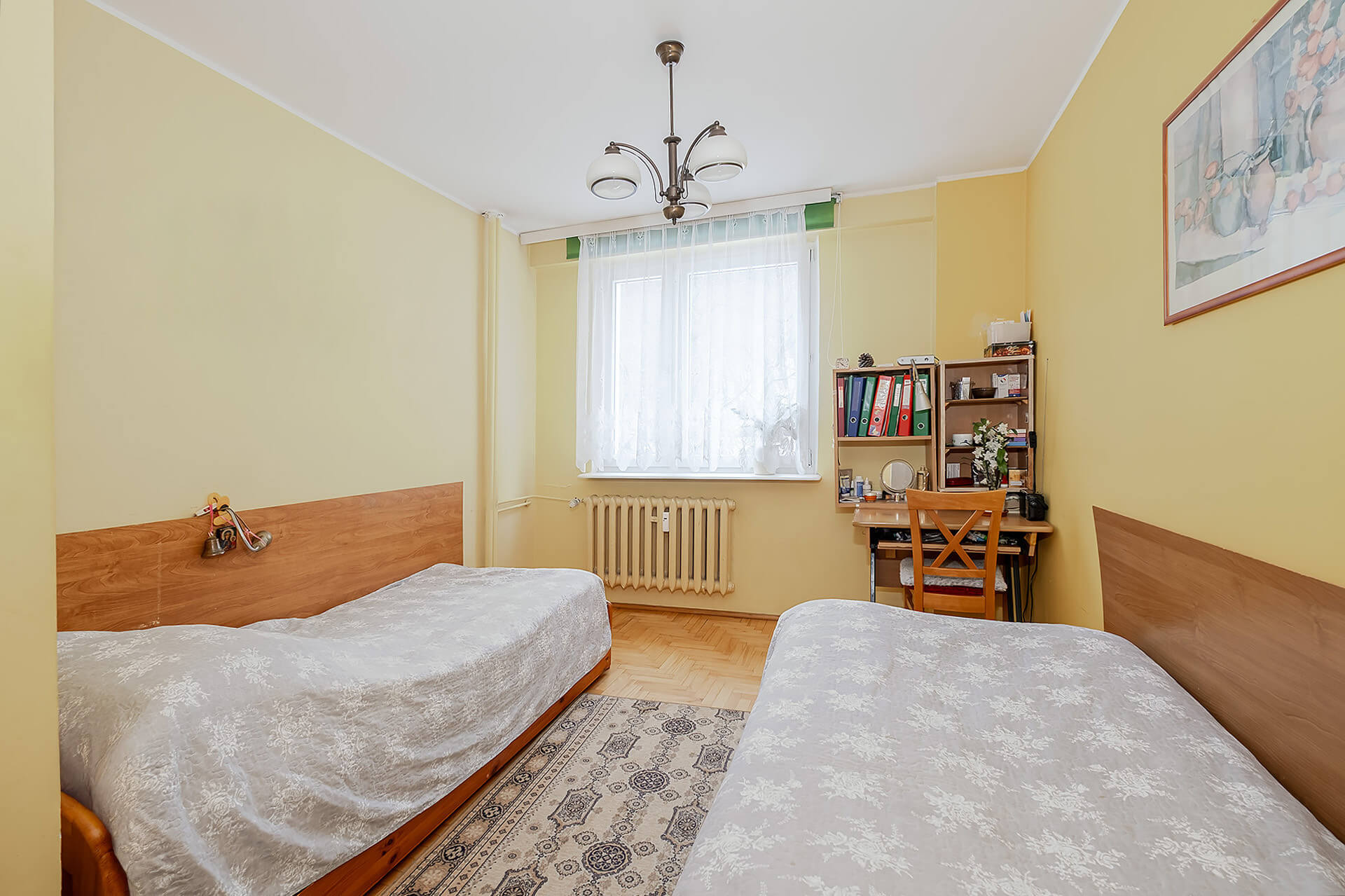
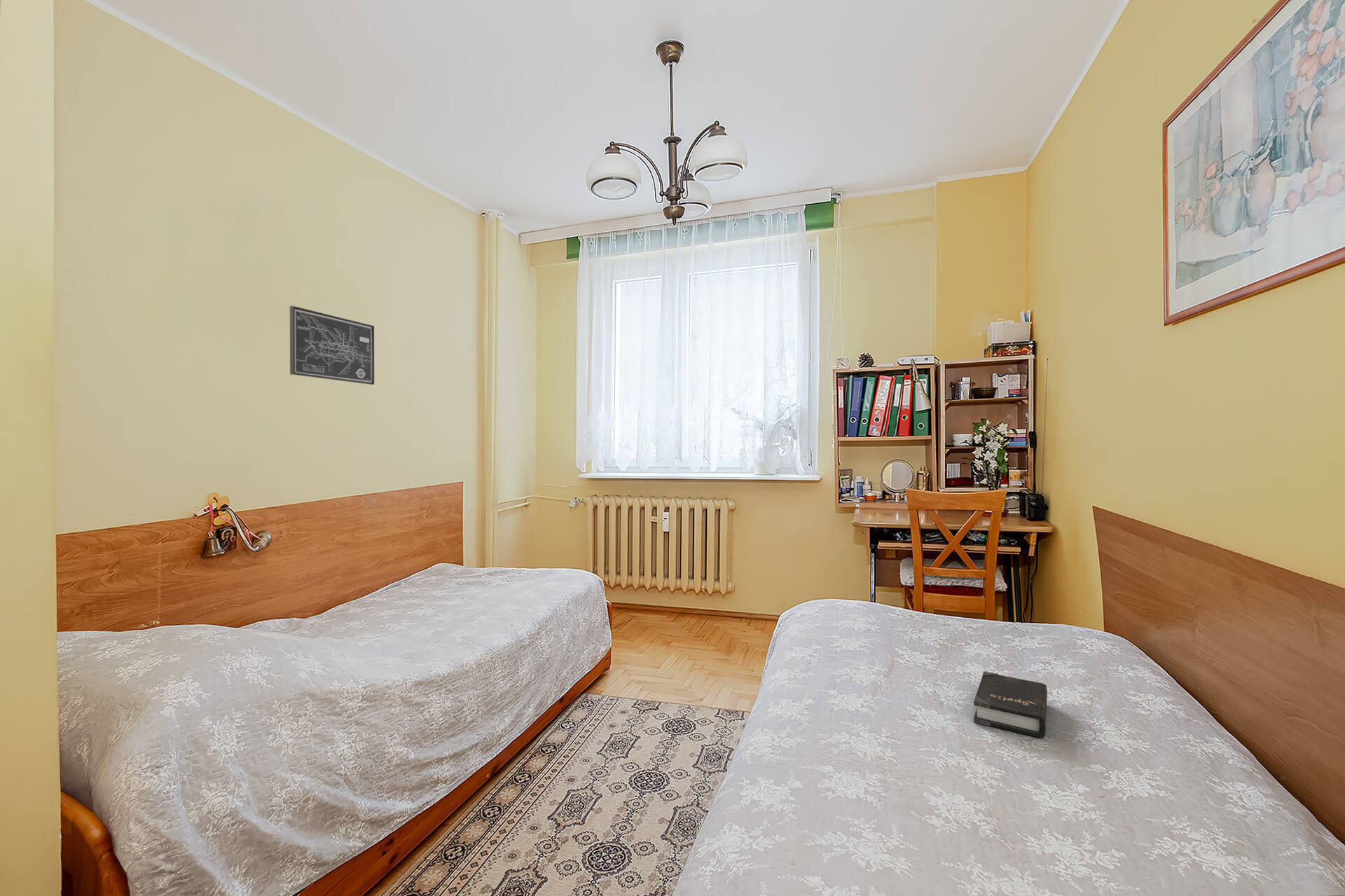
+ hardback book [973,670,1048,738]
+ wall art [289,305,375,385]
